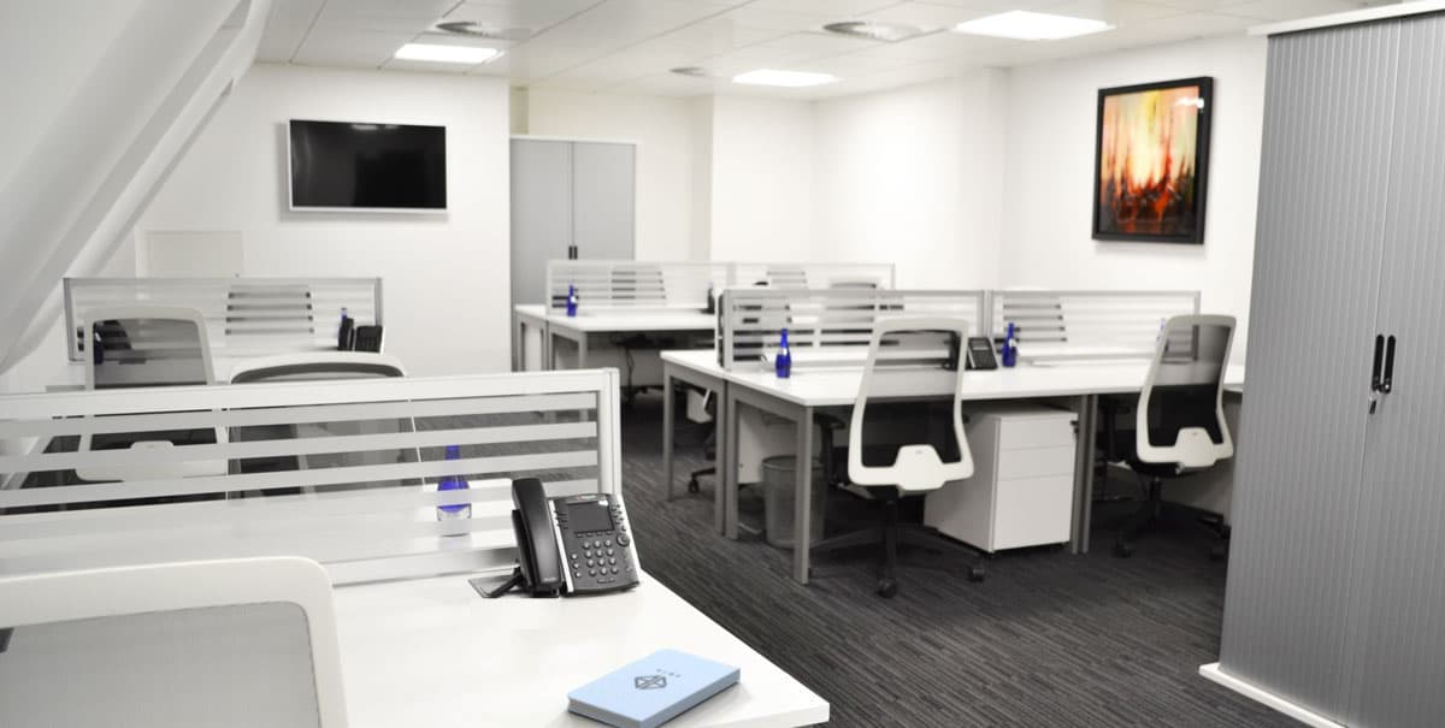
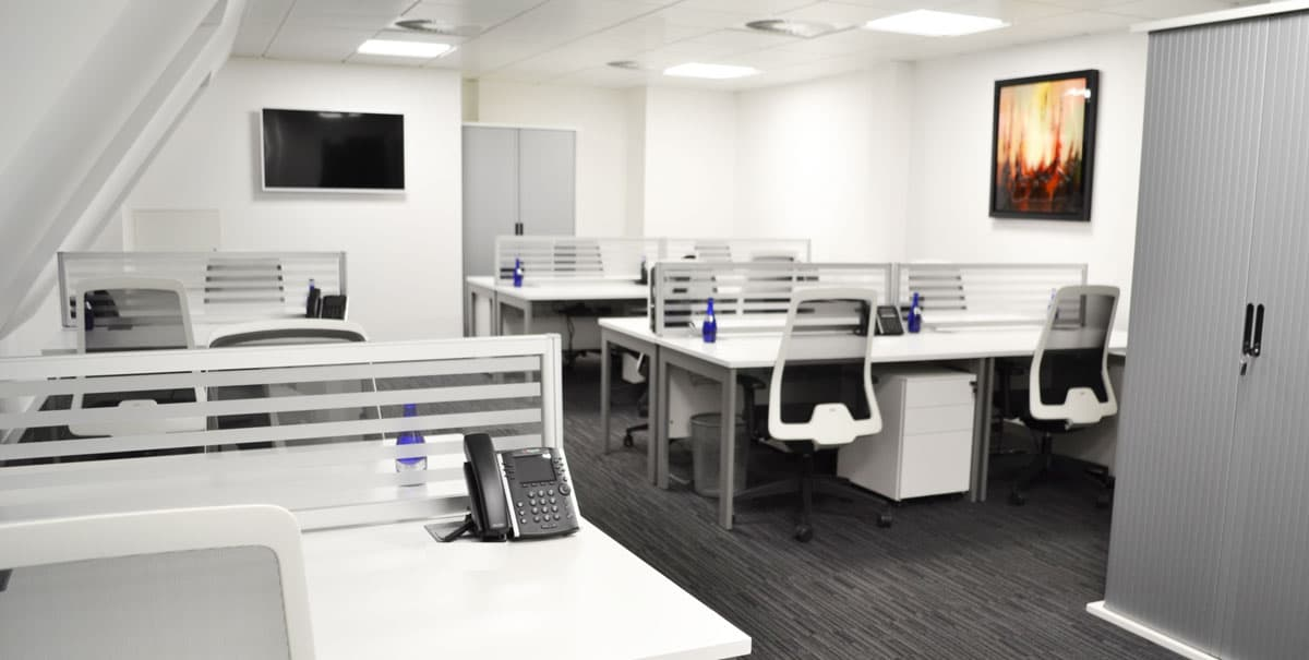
- notepad [566,647,742,728]
